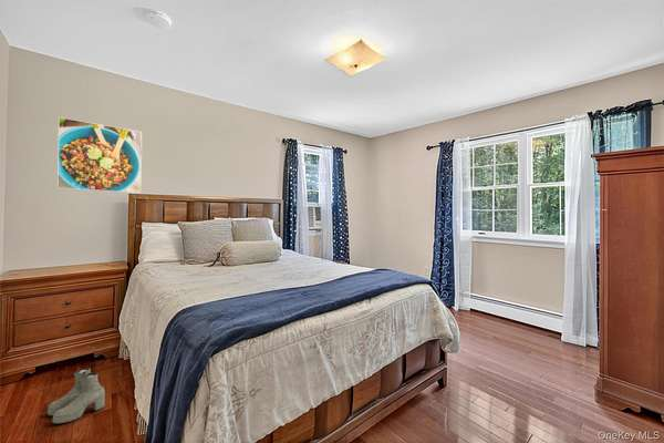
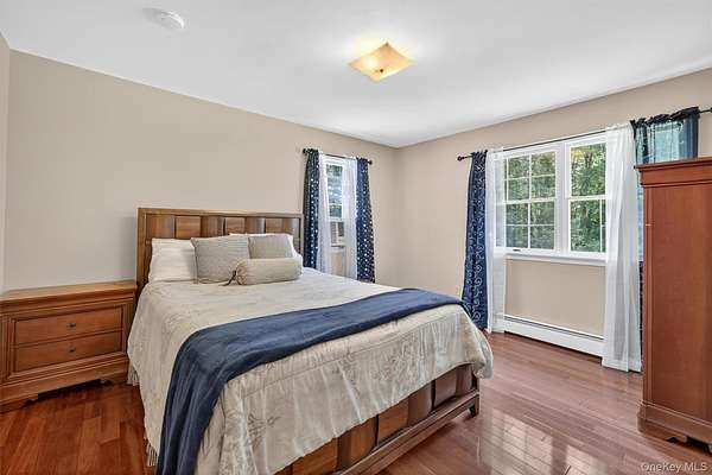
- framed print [56,116,143,195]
- boots [46,367,106,425]
